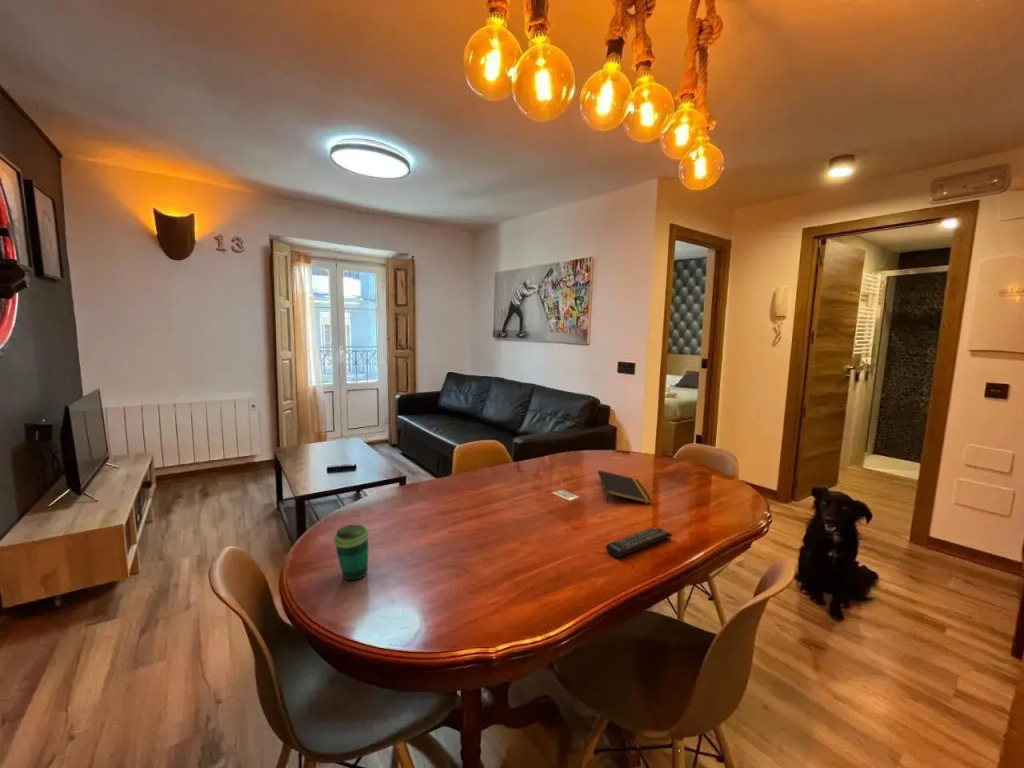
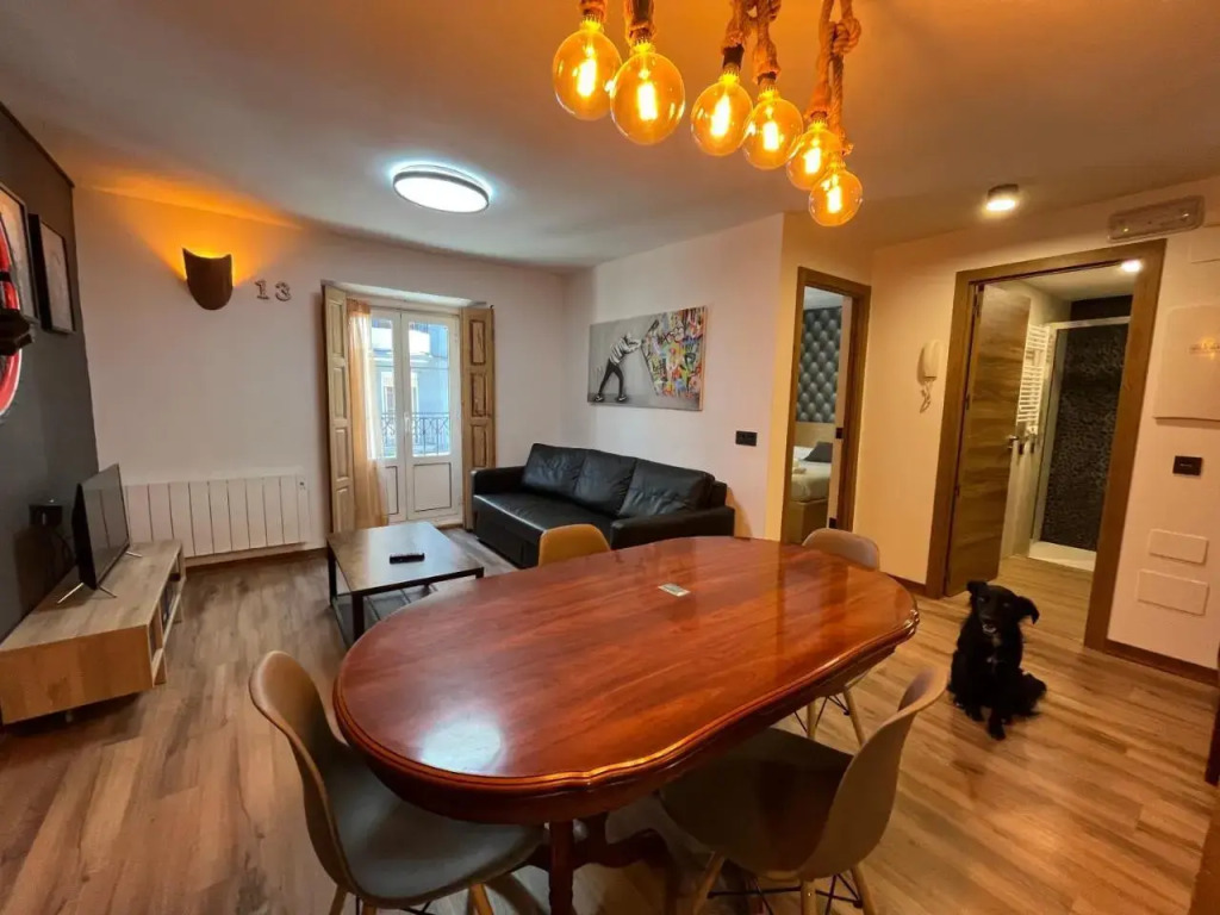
- remote control [605,526,673,559]
- cup [333,524,370,581]
- notepad [597,469,653,505]
